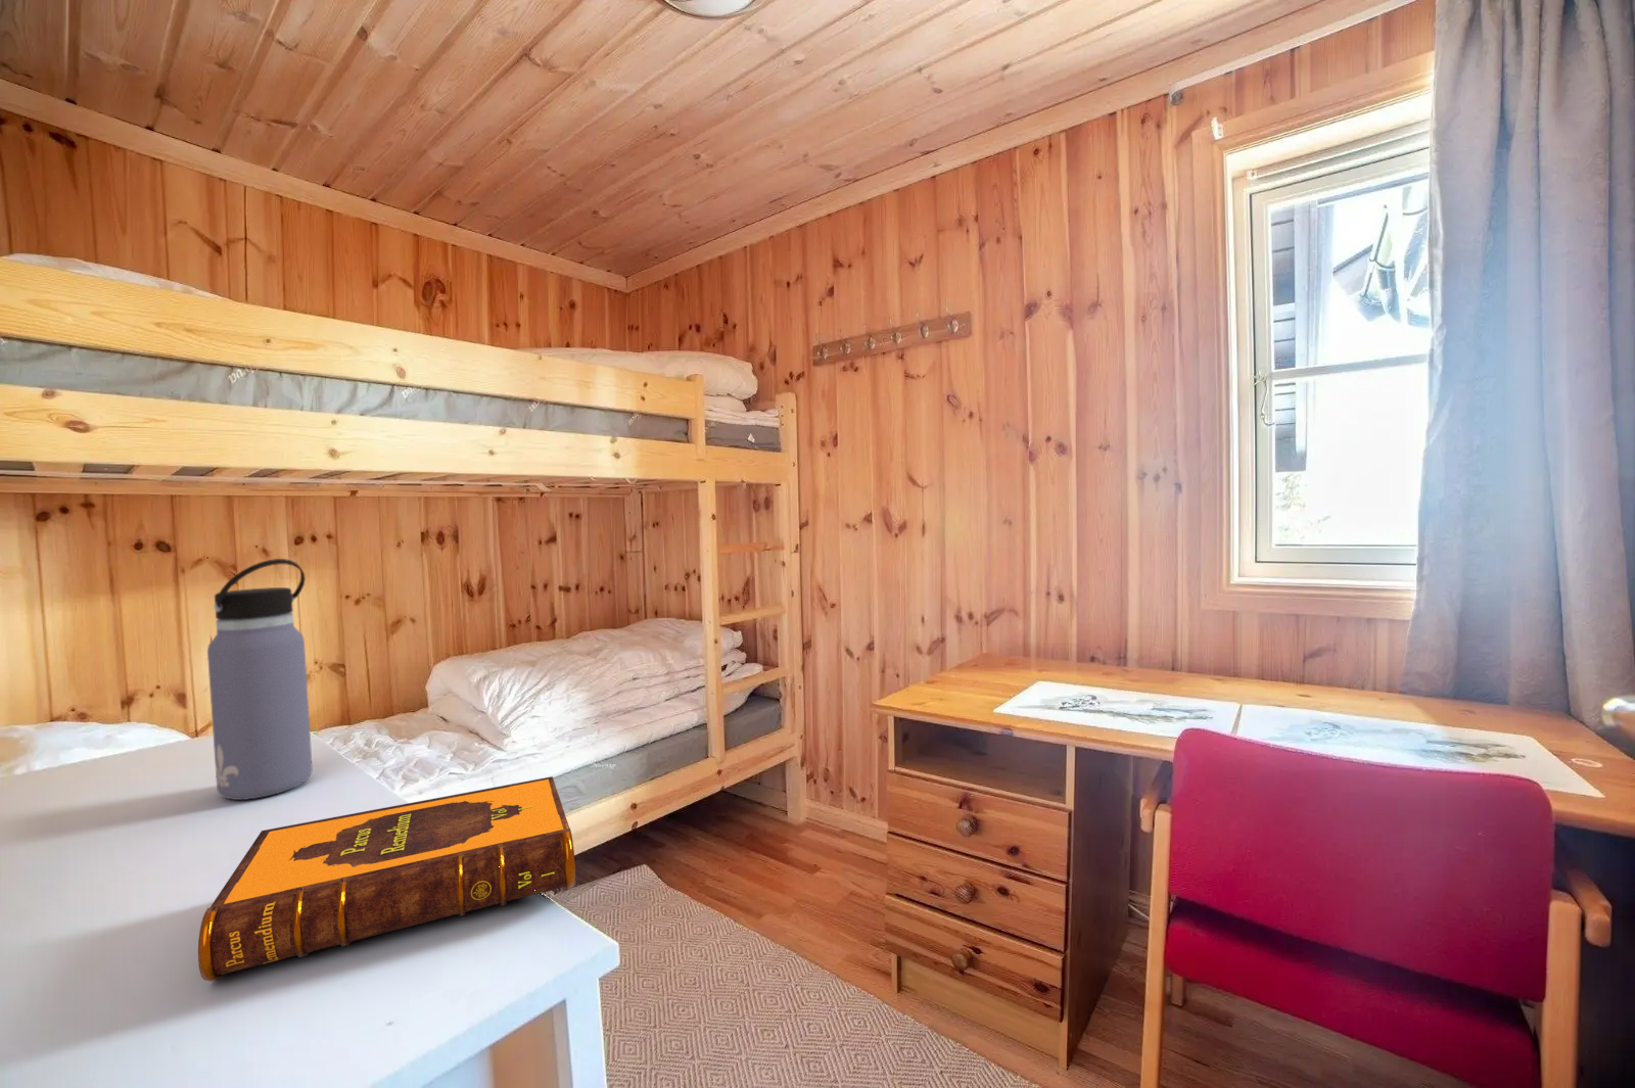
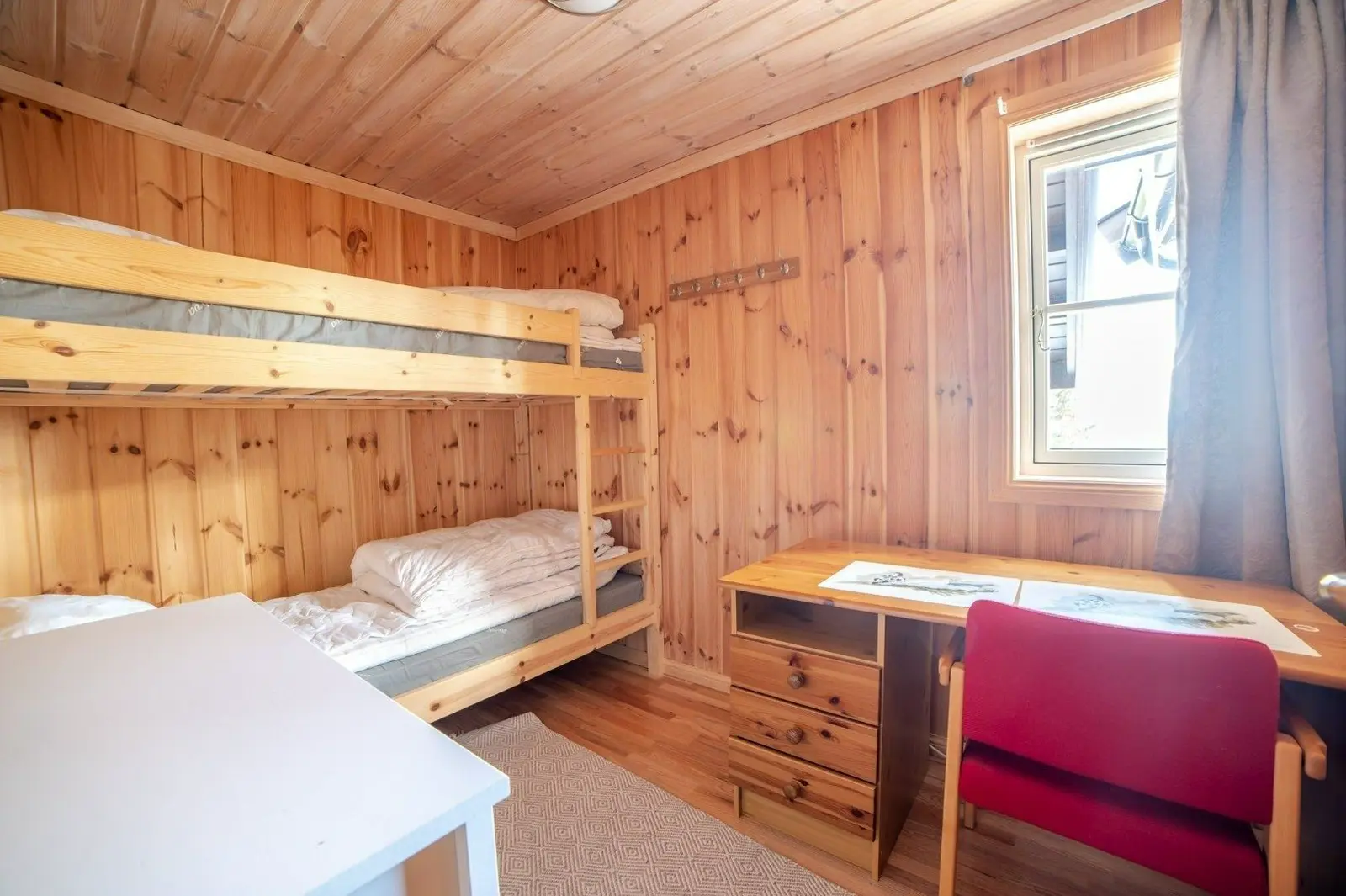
- hardback book [197,776,576,982]
- water bottle [207,557,313,801]
